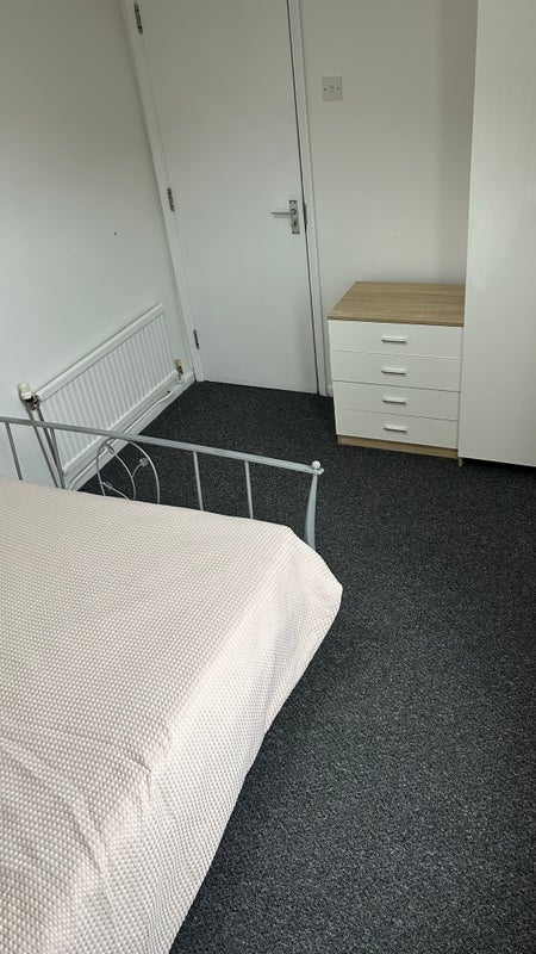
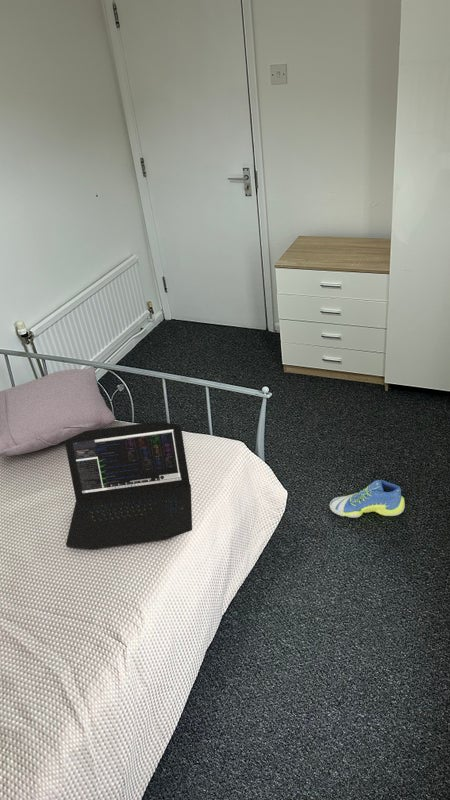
+ sneaker [329,479,406,519]
+ pillow [0,366,117,457]
+ laptop [64,421,193,550]
